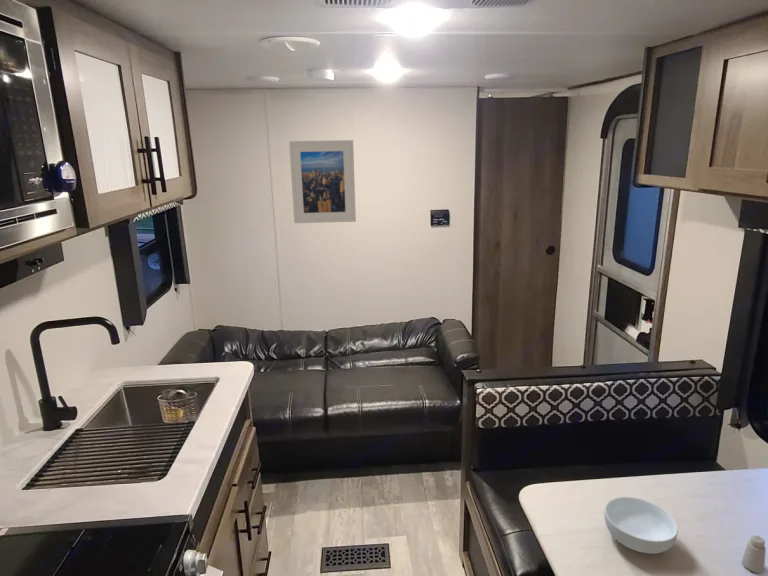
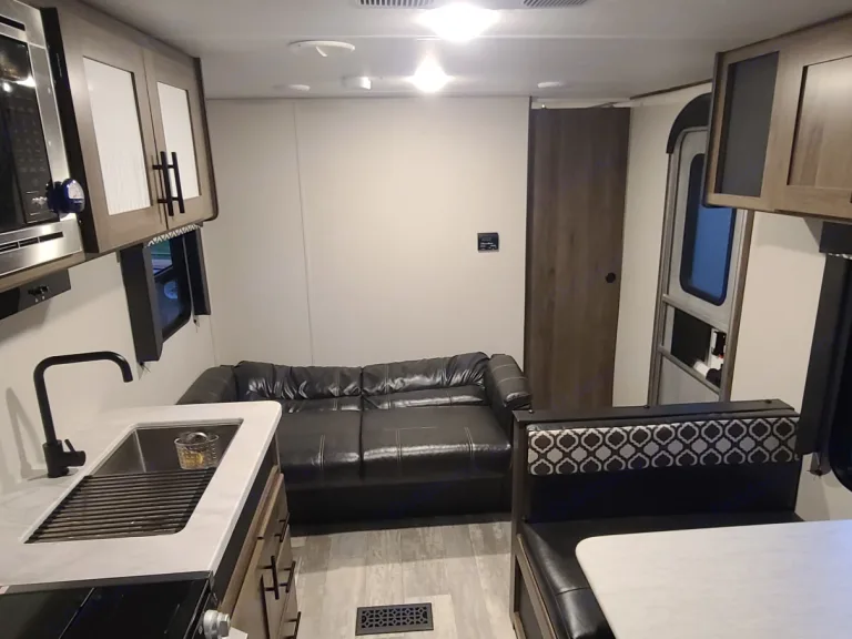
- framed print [288,139,357,224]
- saltshaker [741,534,767,574]
- cereal bowl [603,496,679,555]
